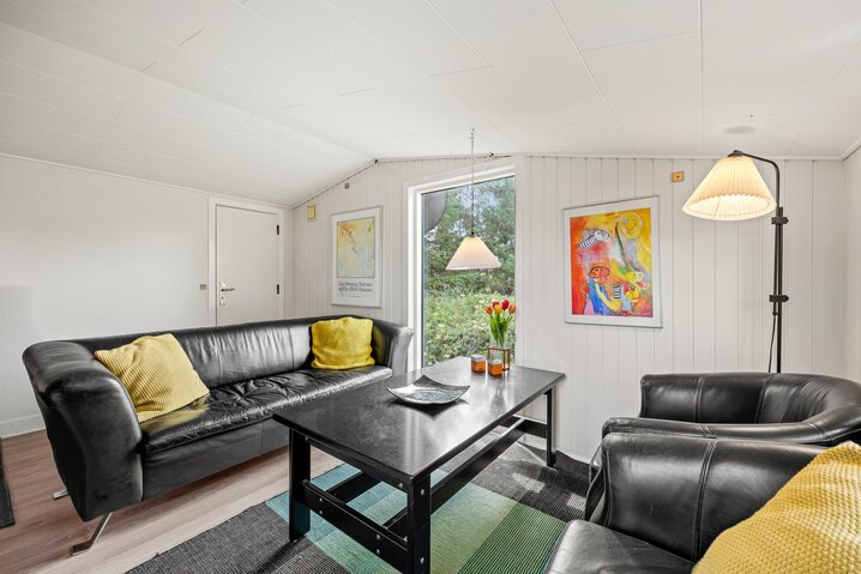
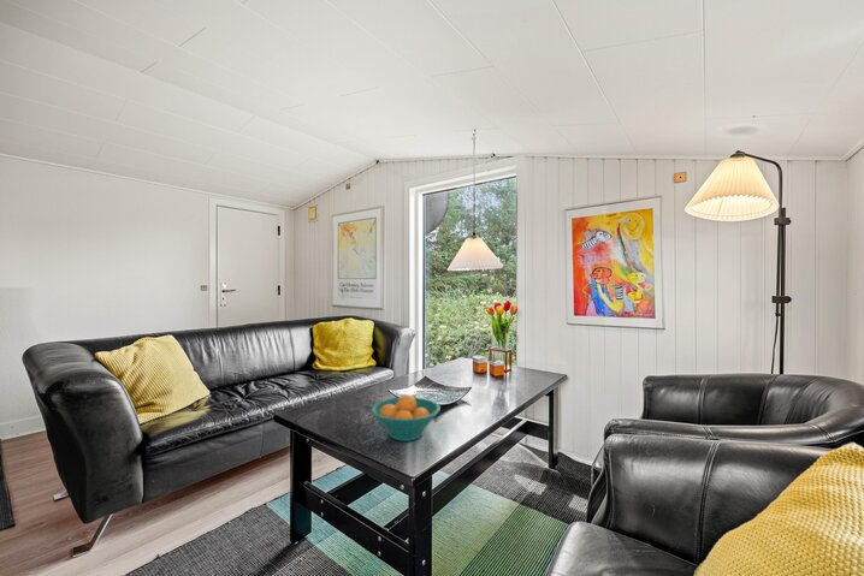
+ fruit bowl [371,393,442,443]
